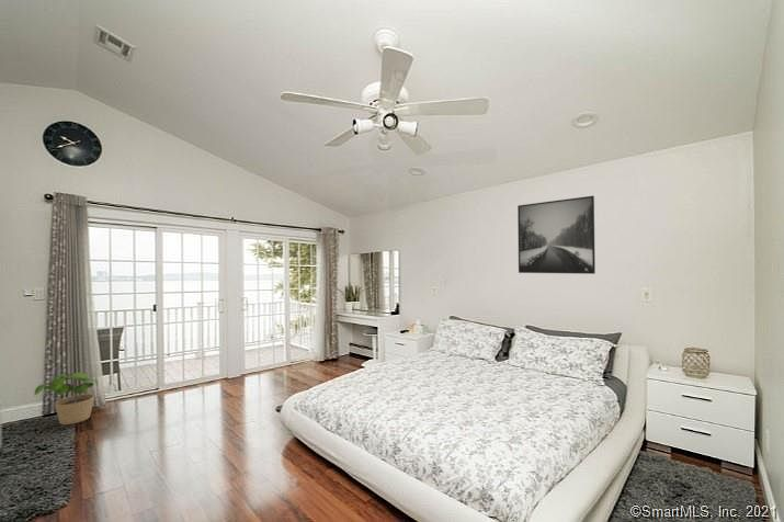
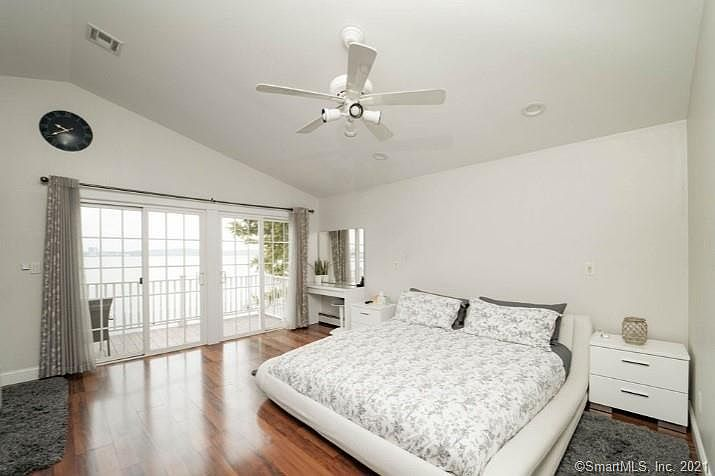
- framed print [516,195,596,275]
- potted plant [33,372,100,425]
